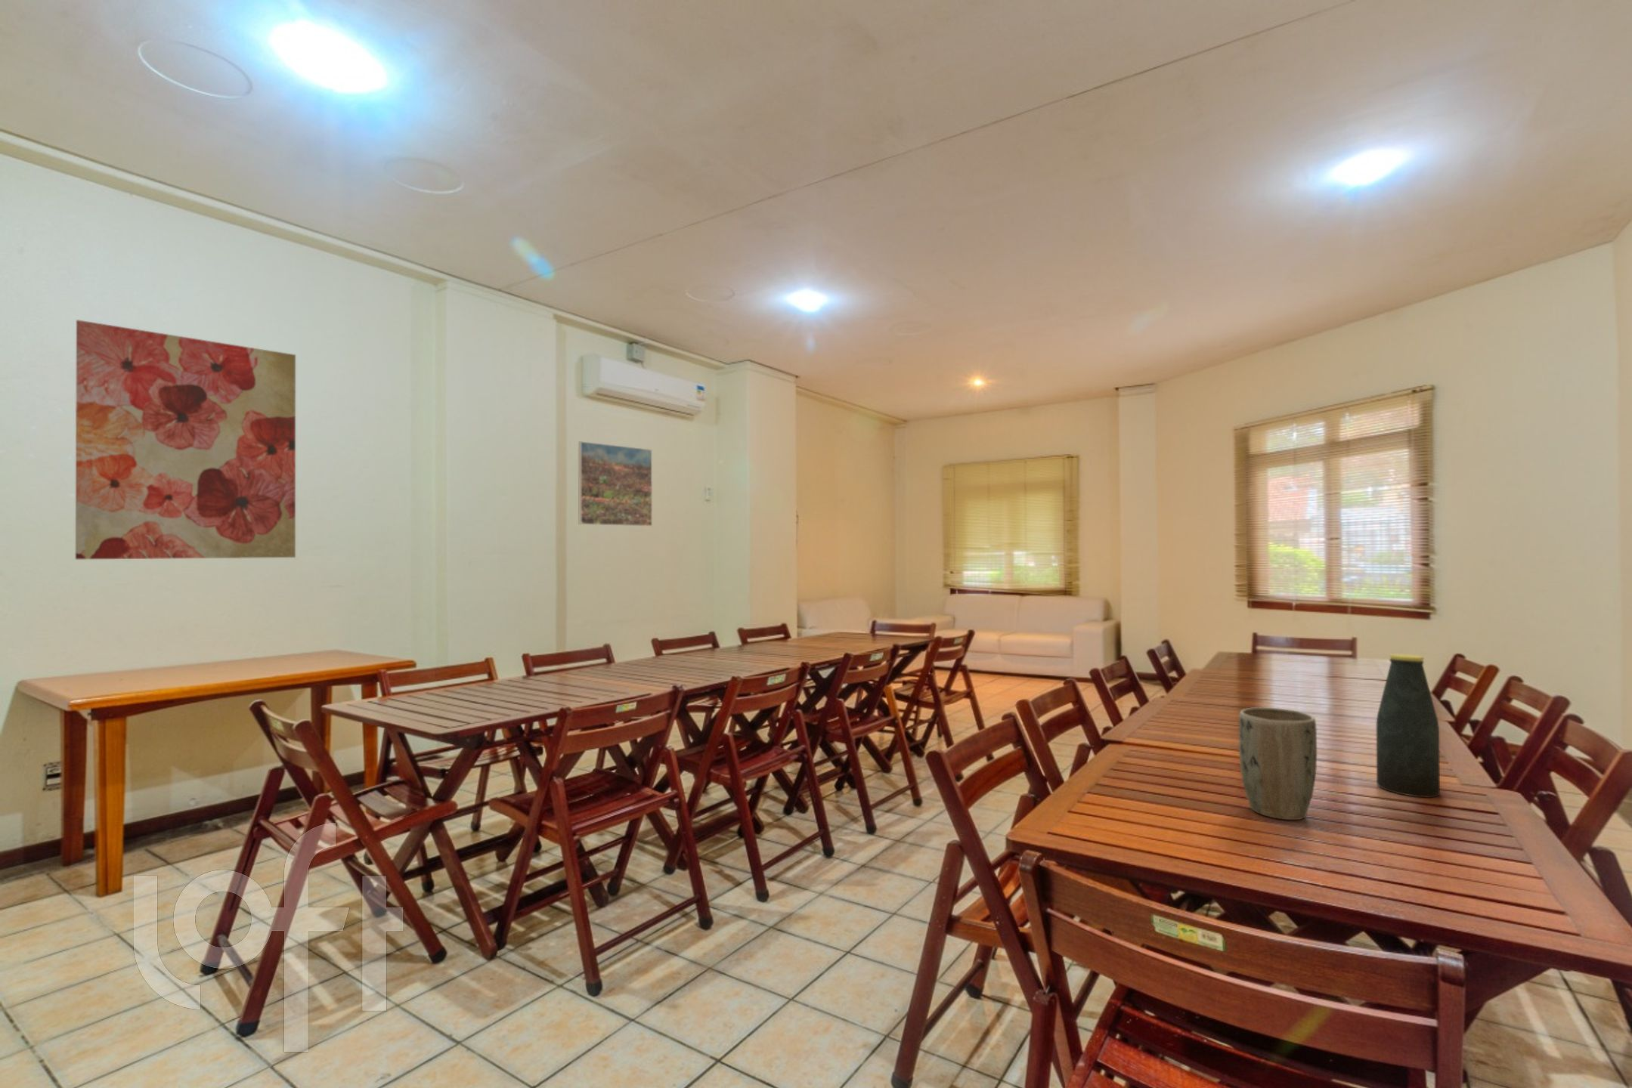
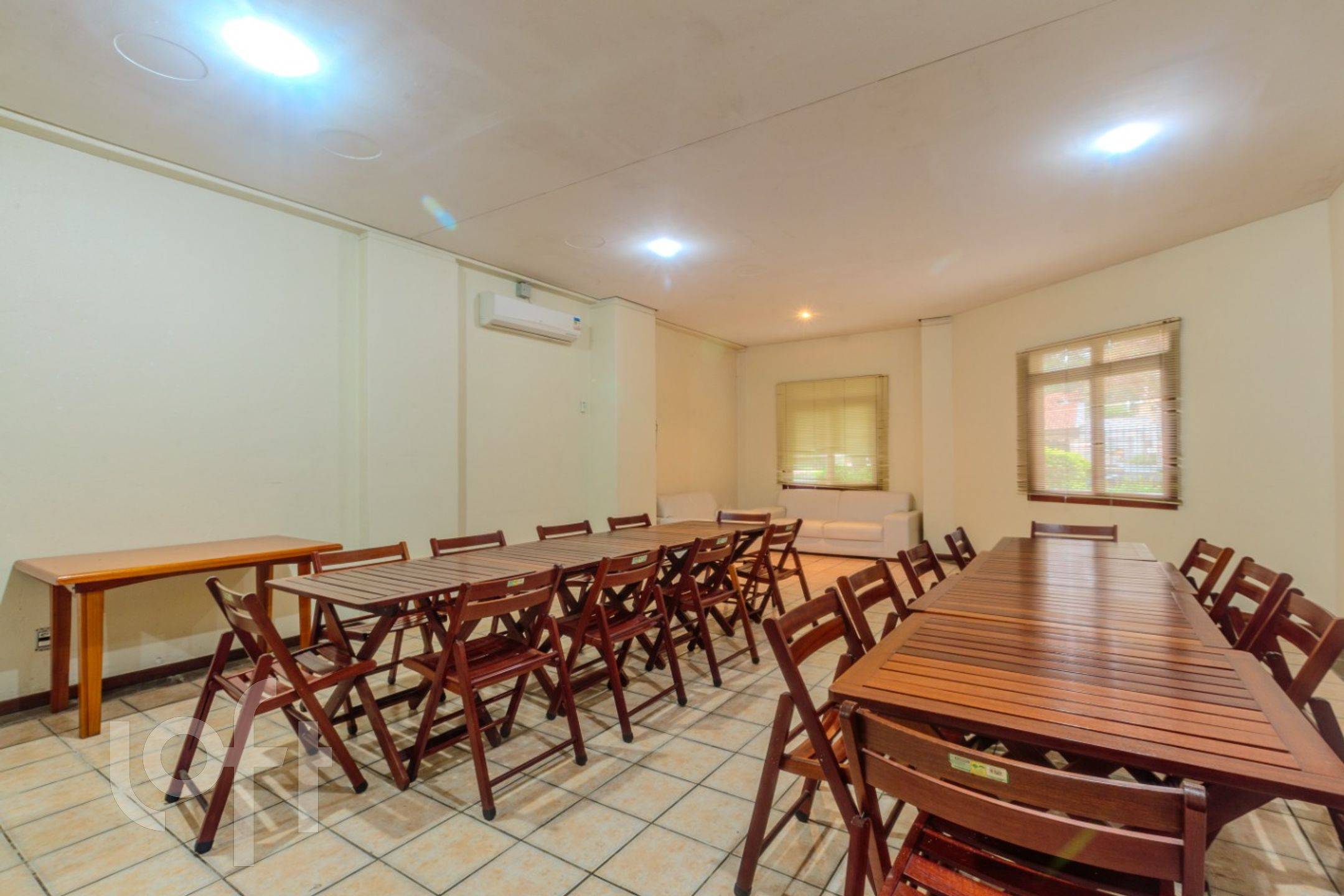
- bottle [1376,653,1441,799]
- wall art [75,319,296,560]
- plant pot [1239,707,1318,821]
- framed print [578,441,653,527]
